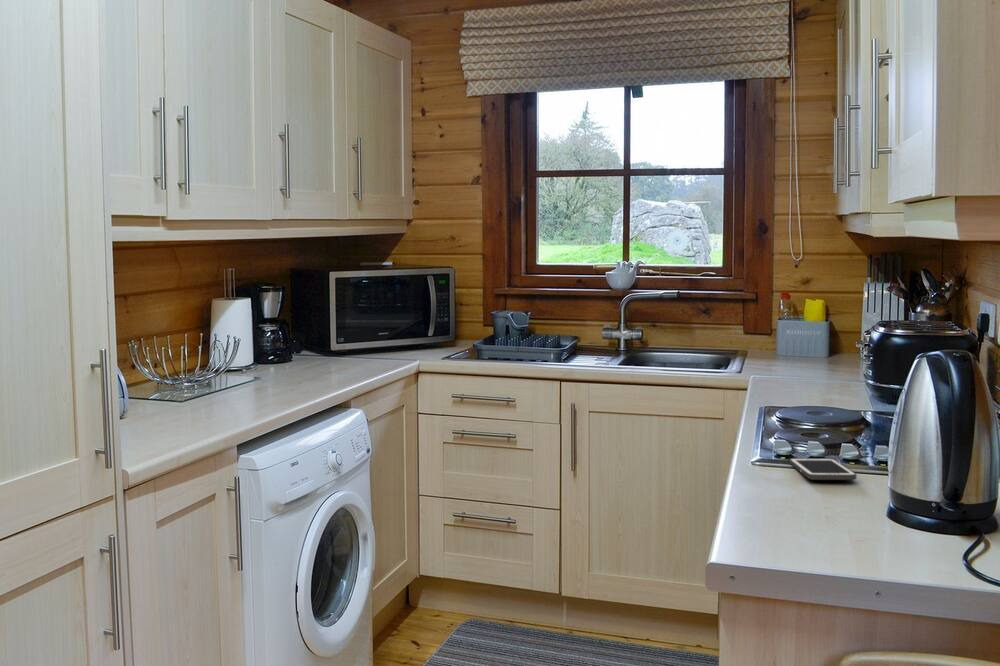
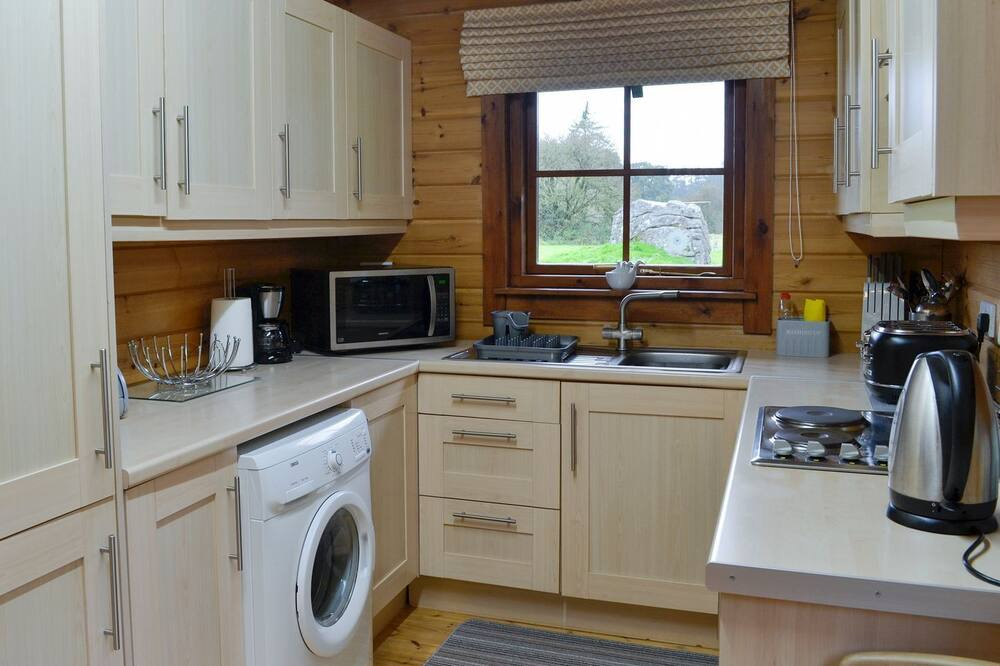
- cell phone [788,457,857,481]
